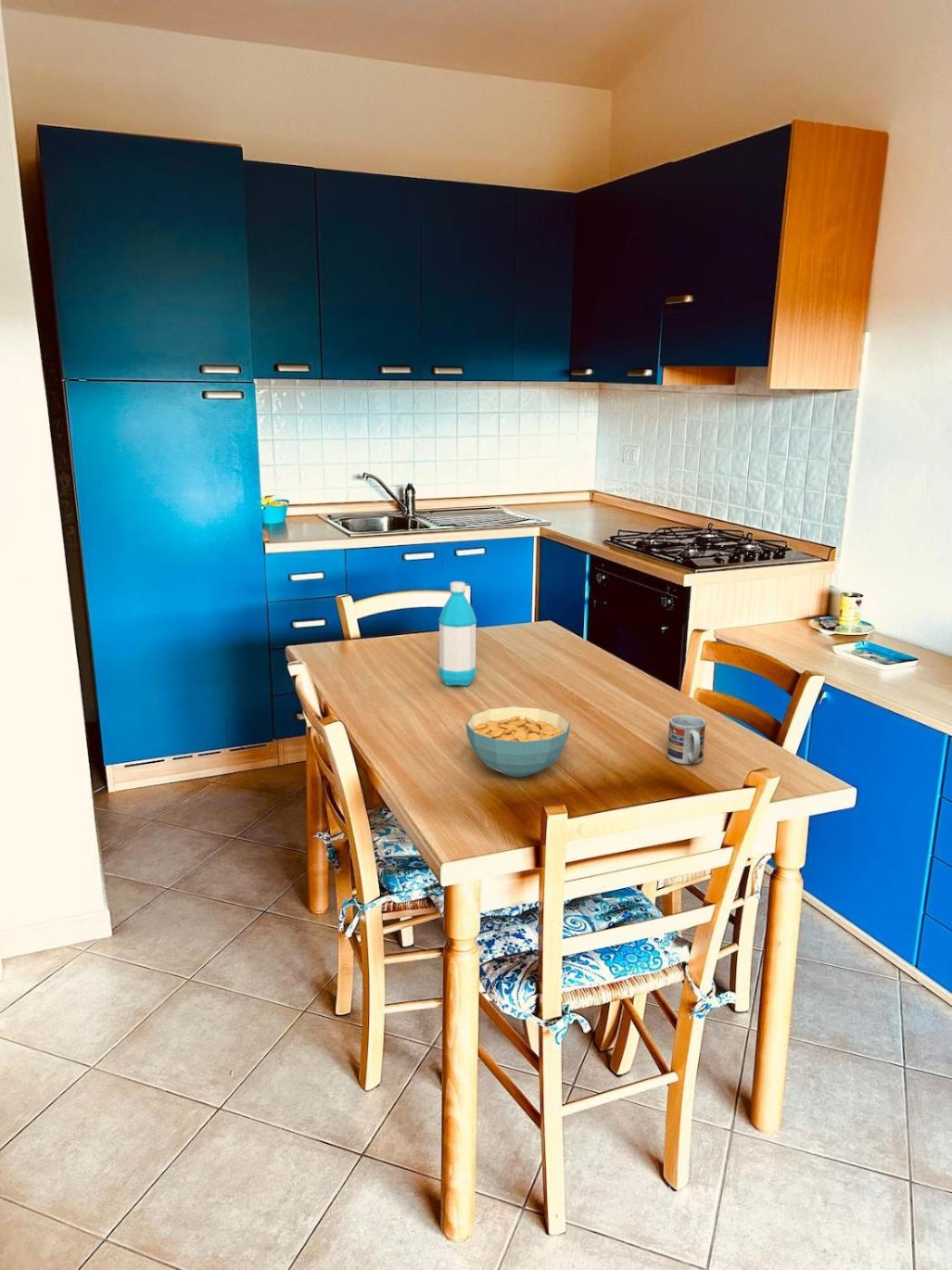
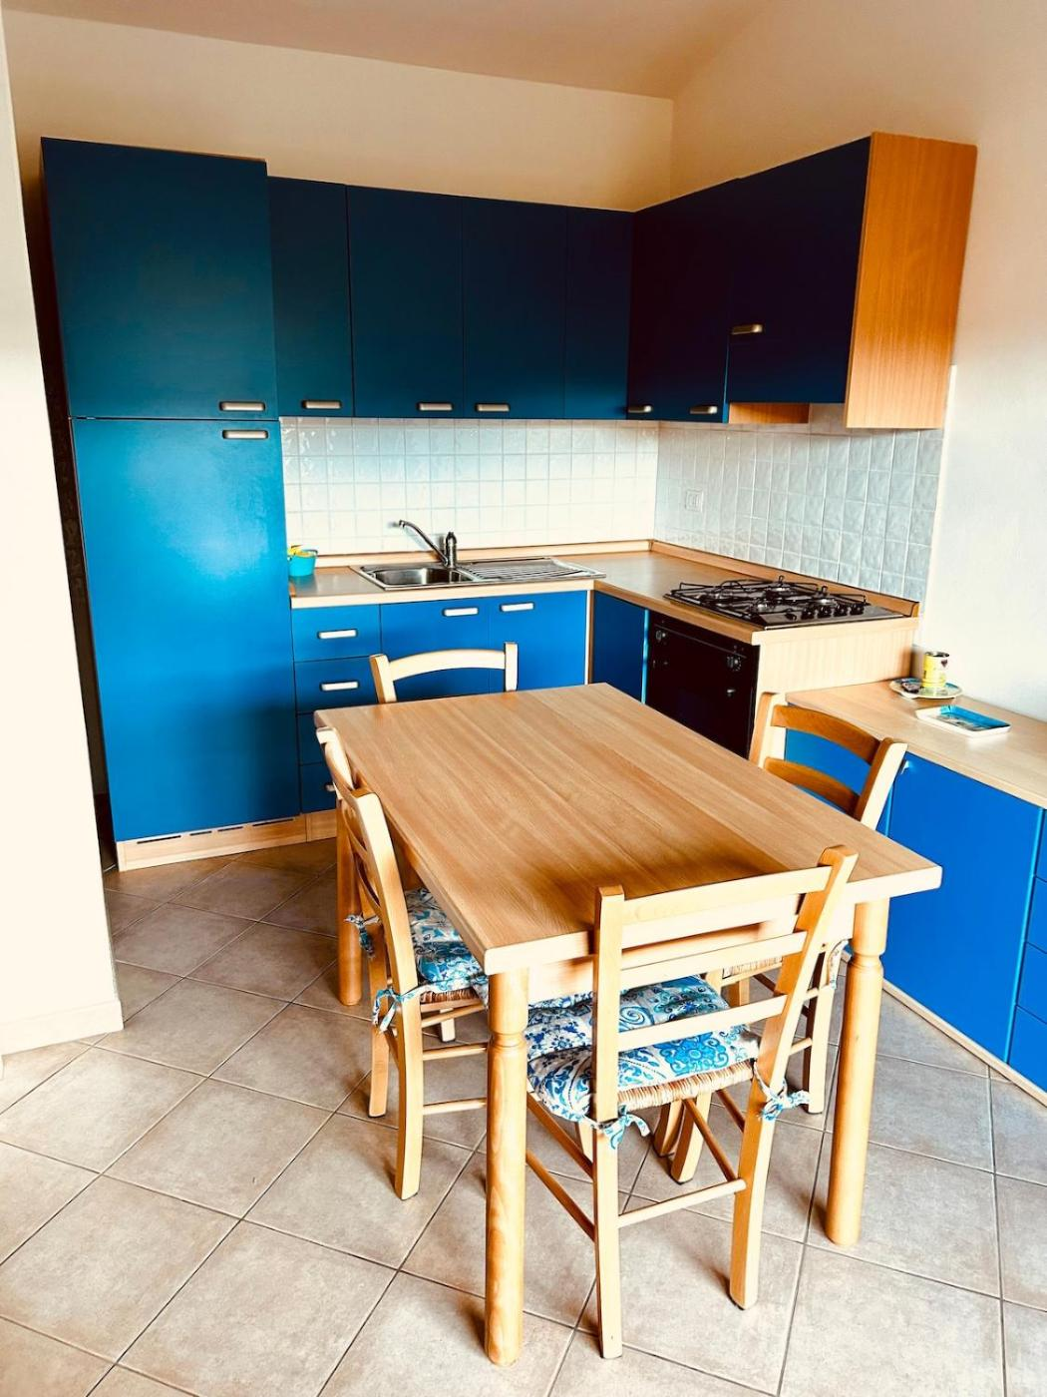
- cup [666,715,707,765]
- water bottle [438,581,478,687]
- cereal bowl [465,706,571,778]
